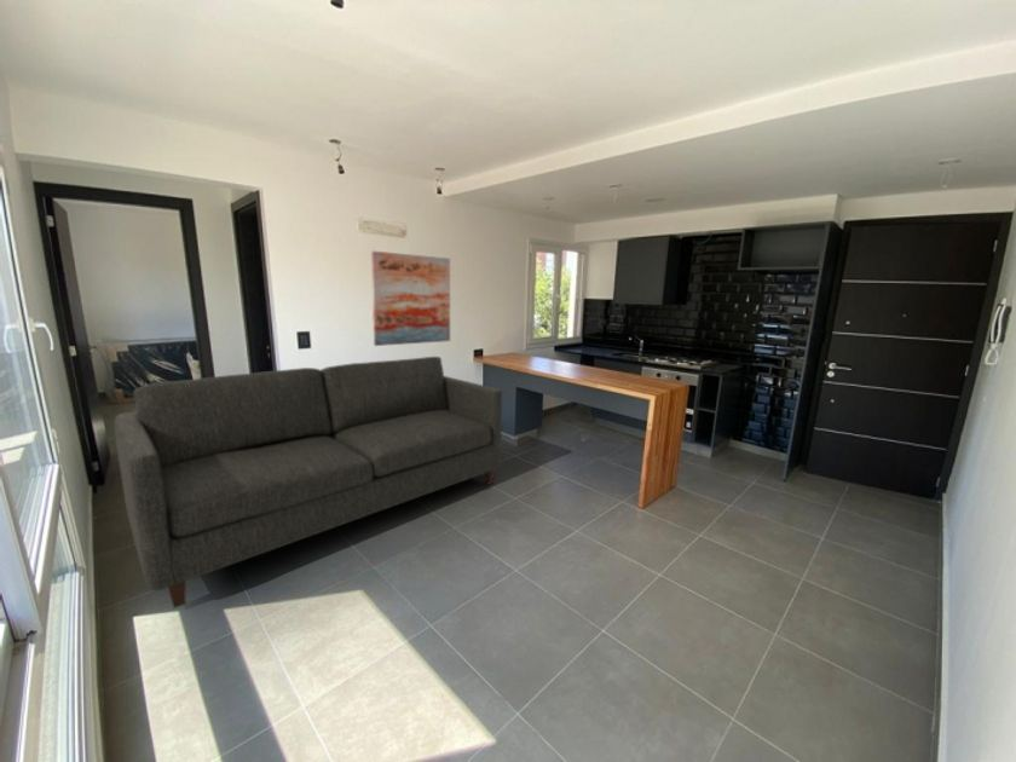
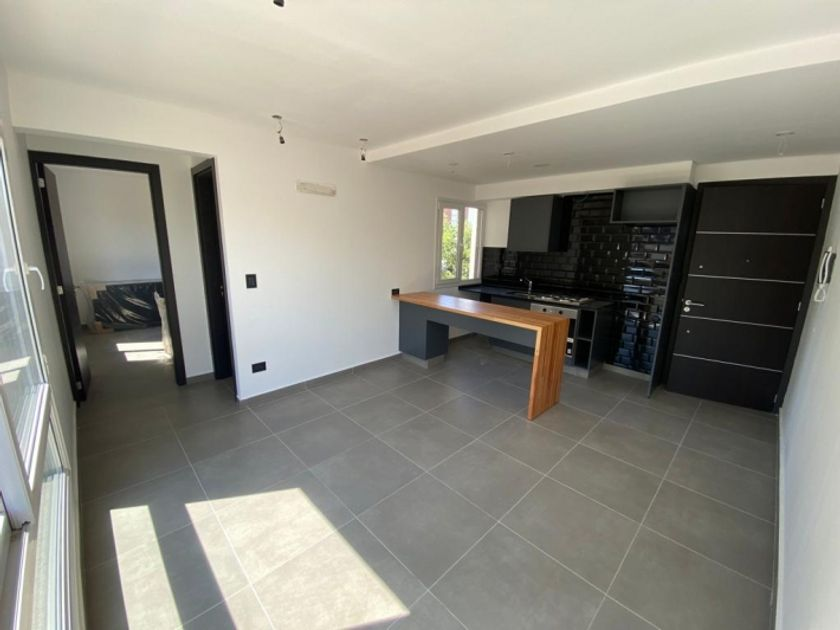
- wall art [370,249,451,347]
- sofa [114,356,503,610]
